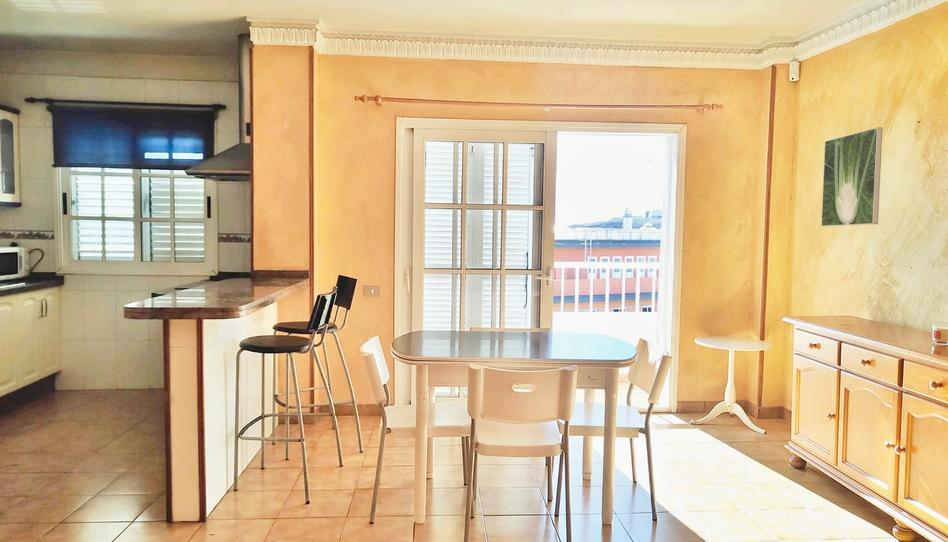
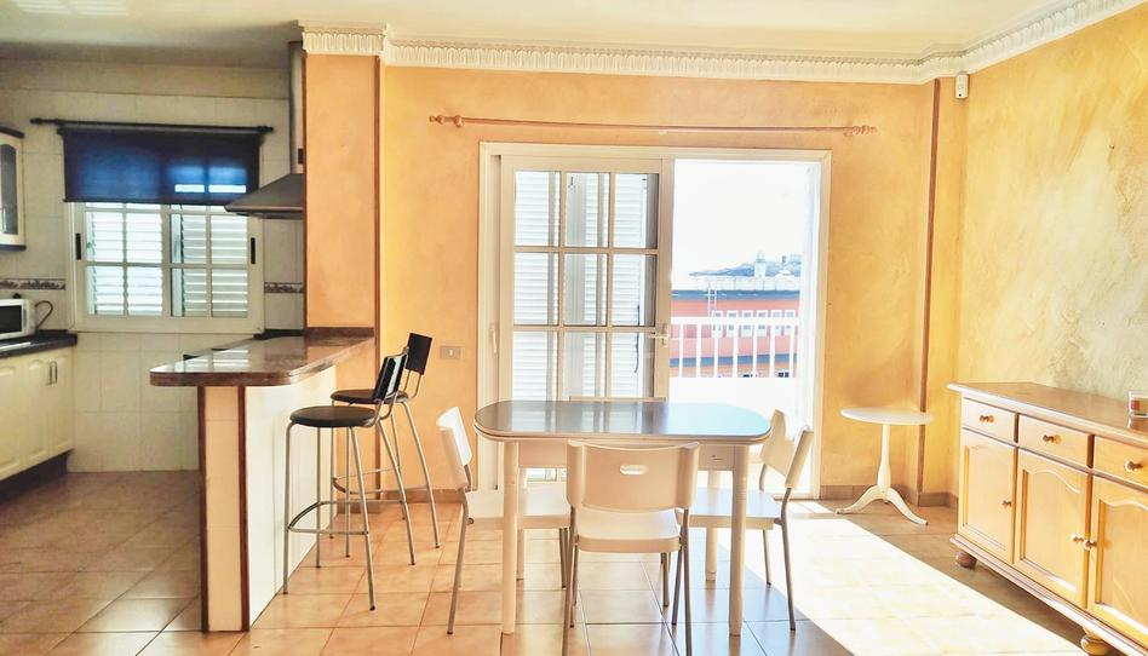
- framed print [820,126,883,227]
